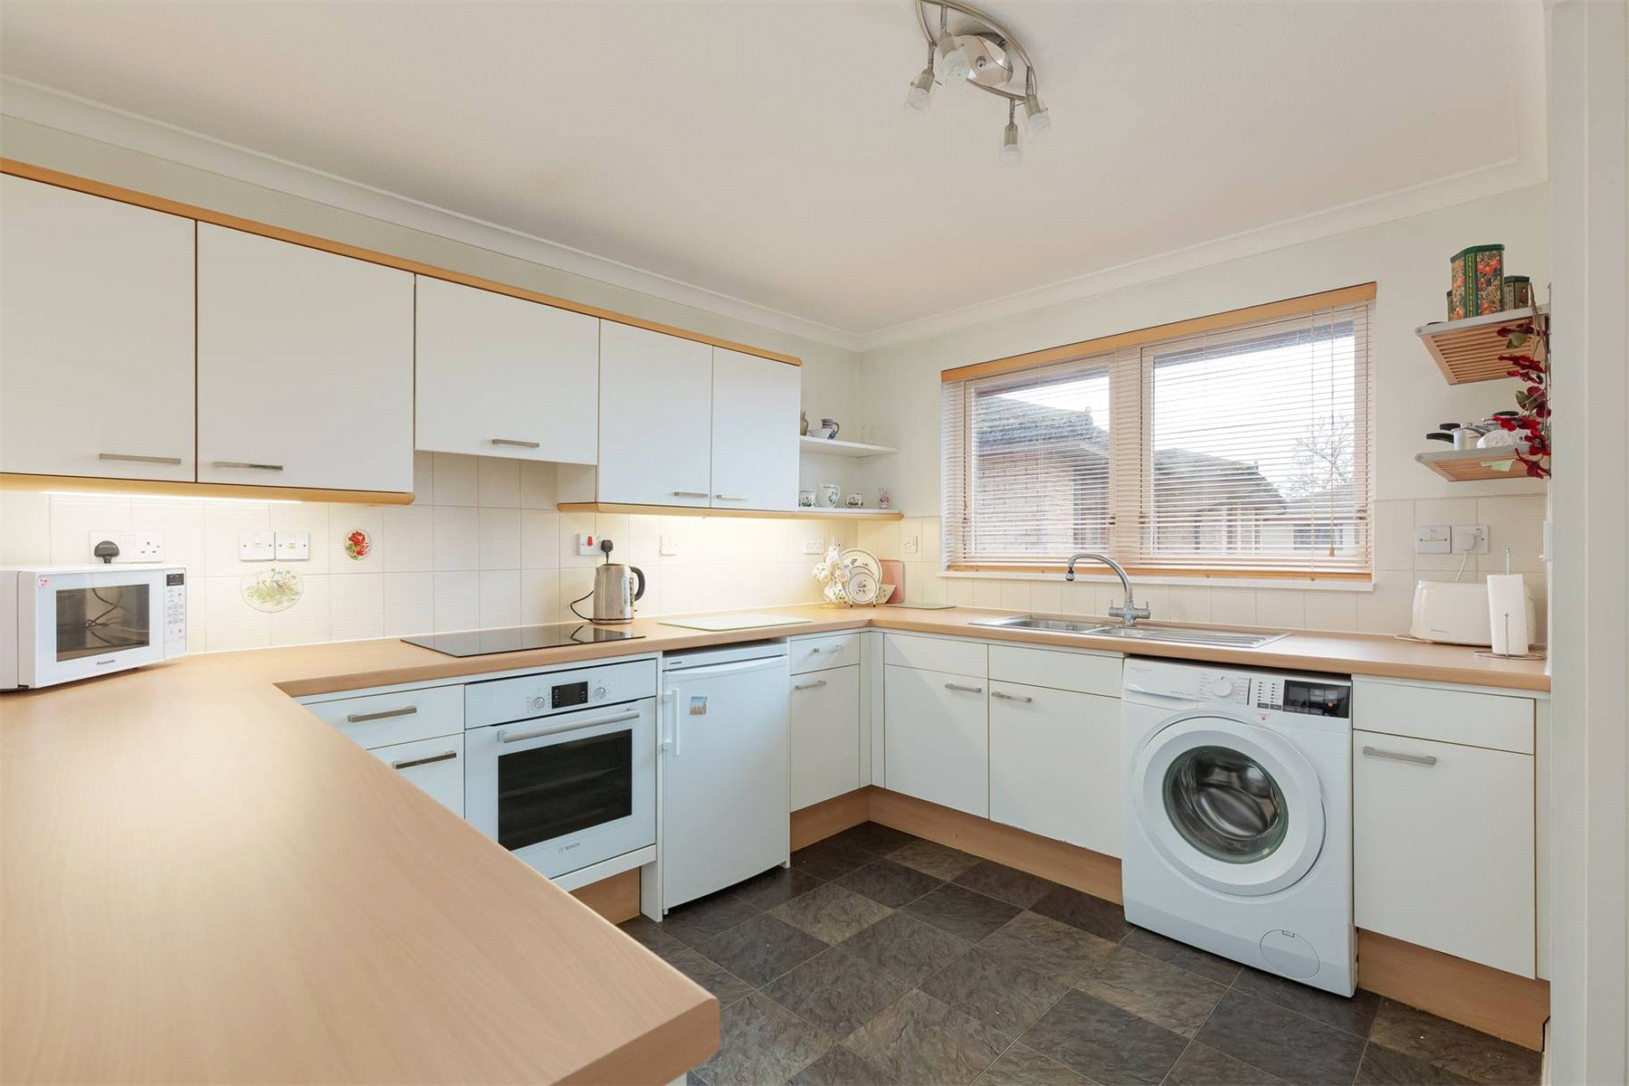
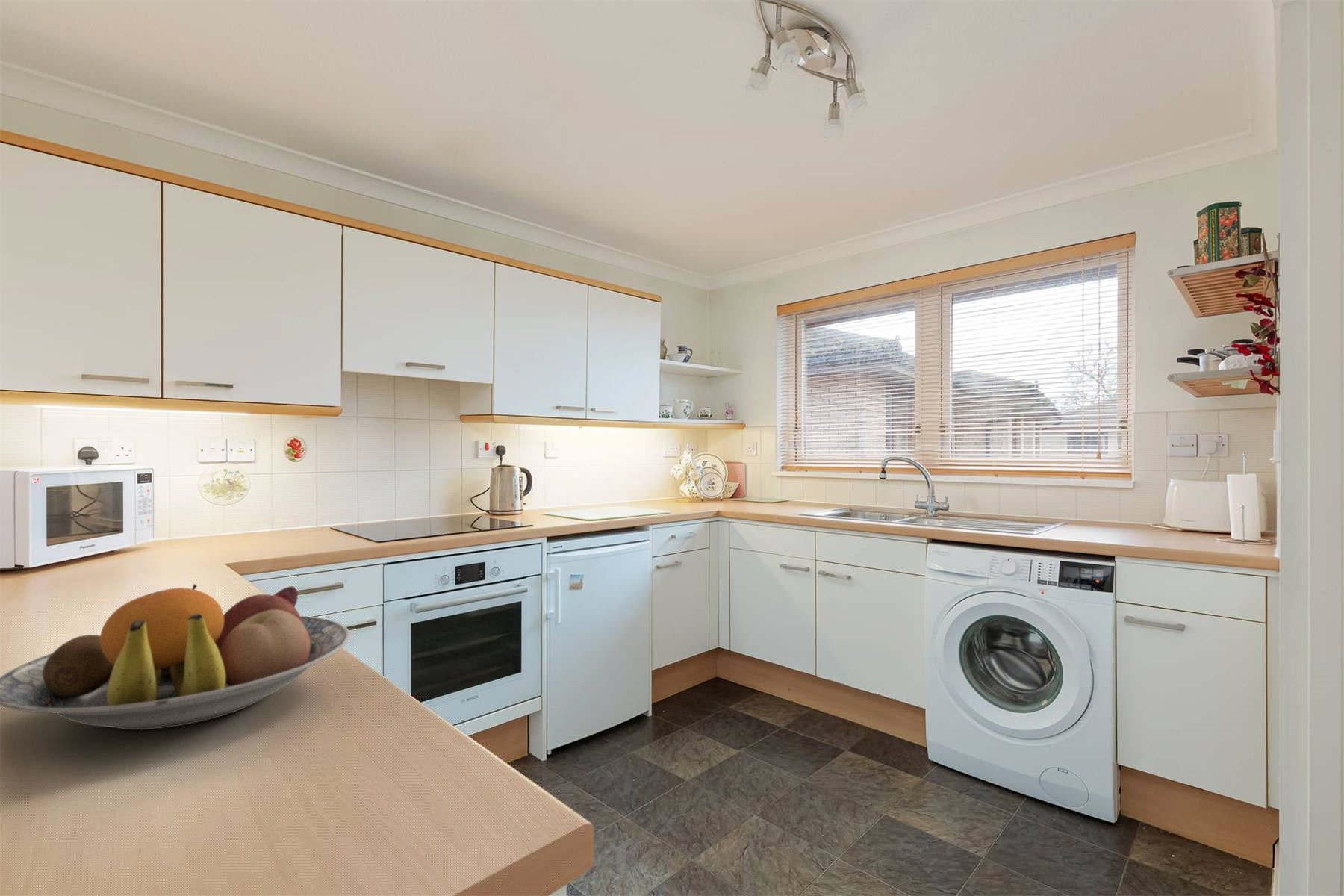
+ fruit bowl [0,583,350,731]
